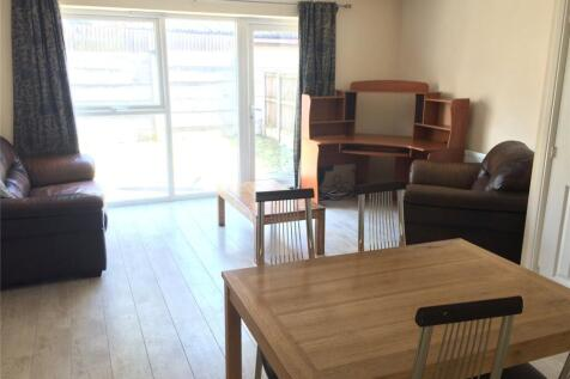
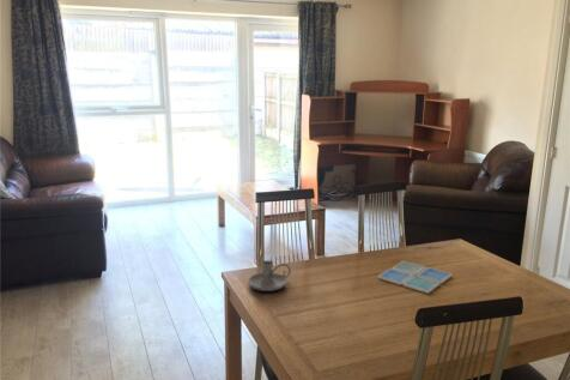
+ drink coaster [376,260,454,295]
+ candle holder [247,259,292,292]
